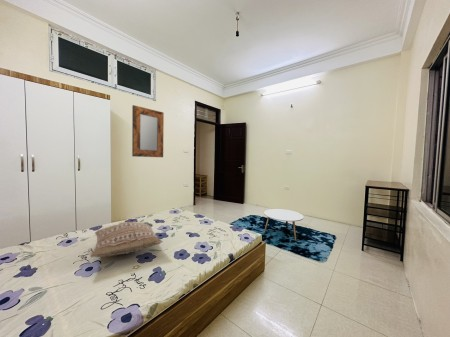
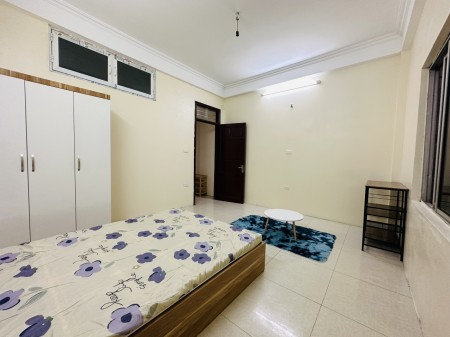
- home mirror [131,104,165,158]
- cushion [89,221,164,258]
